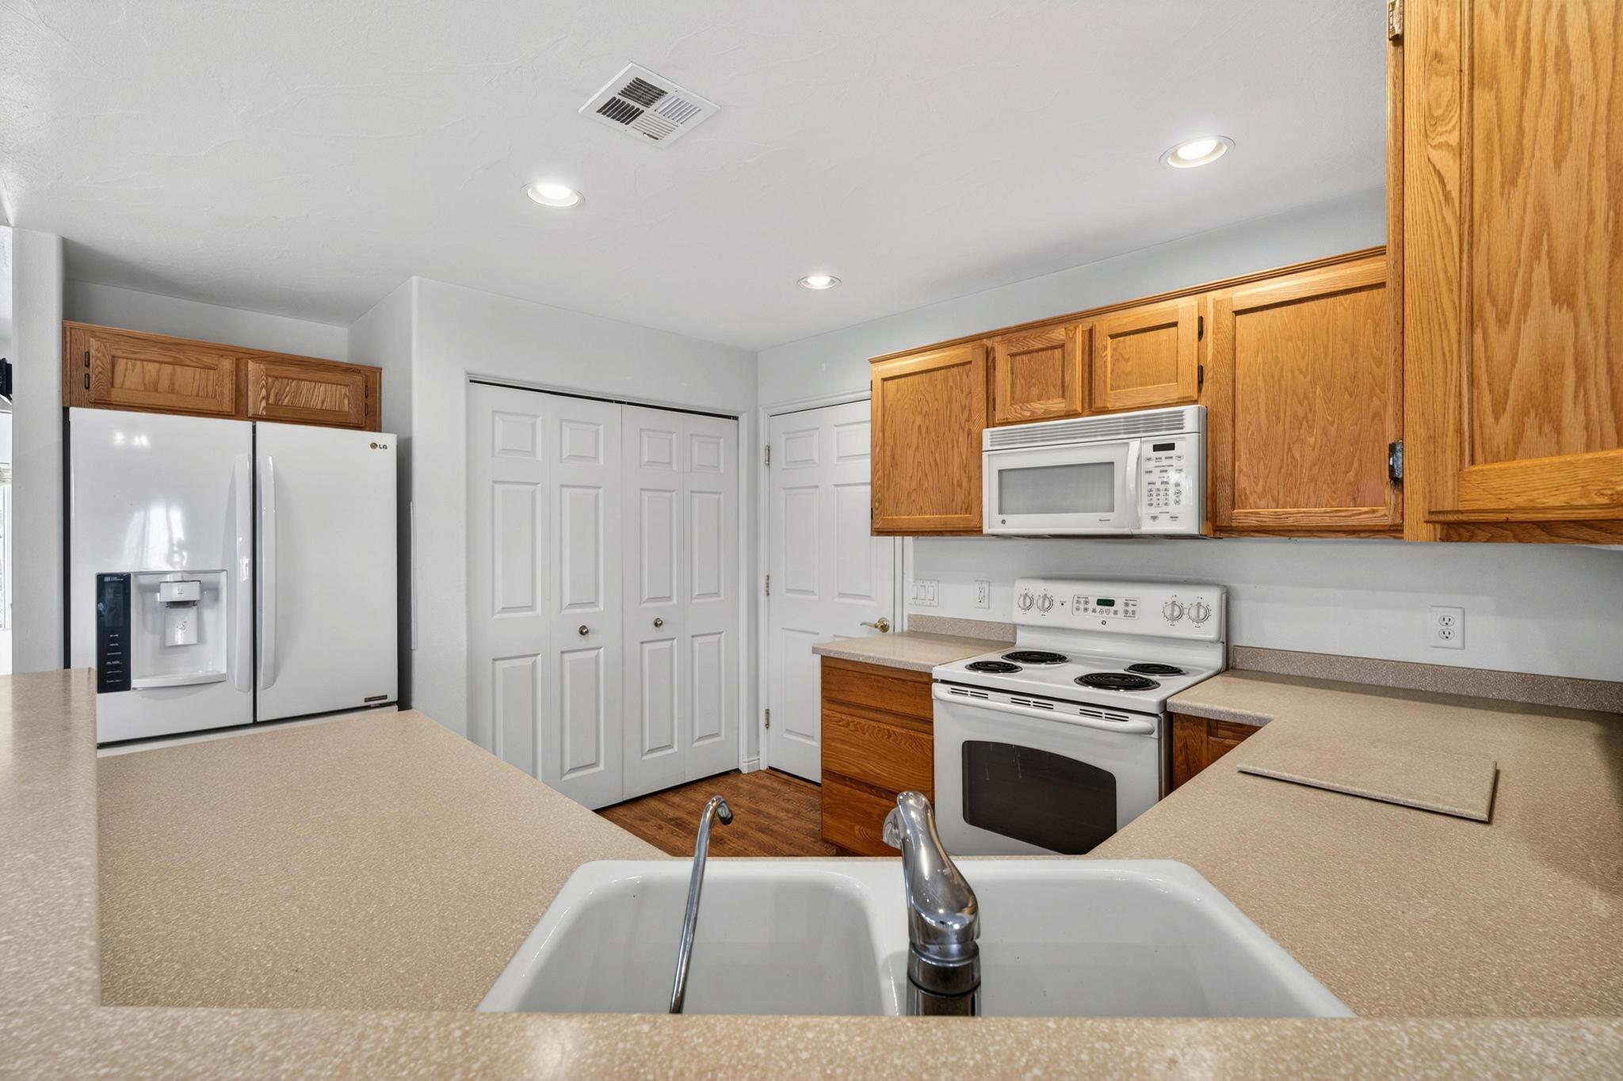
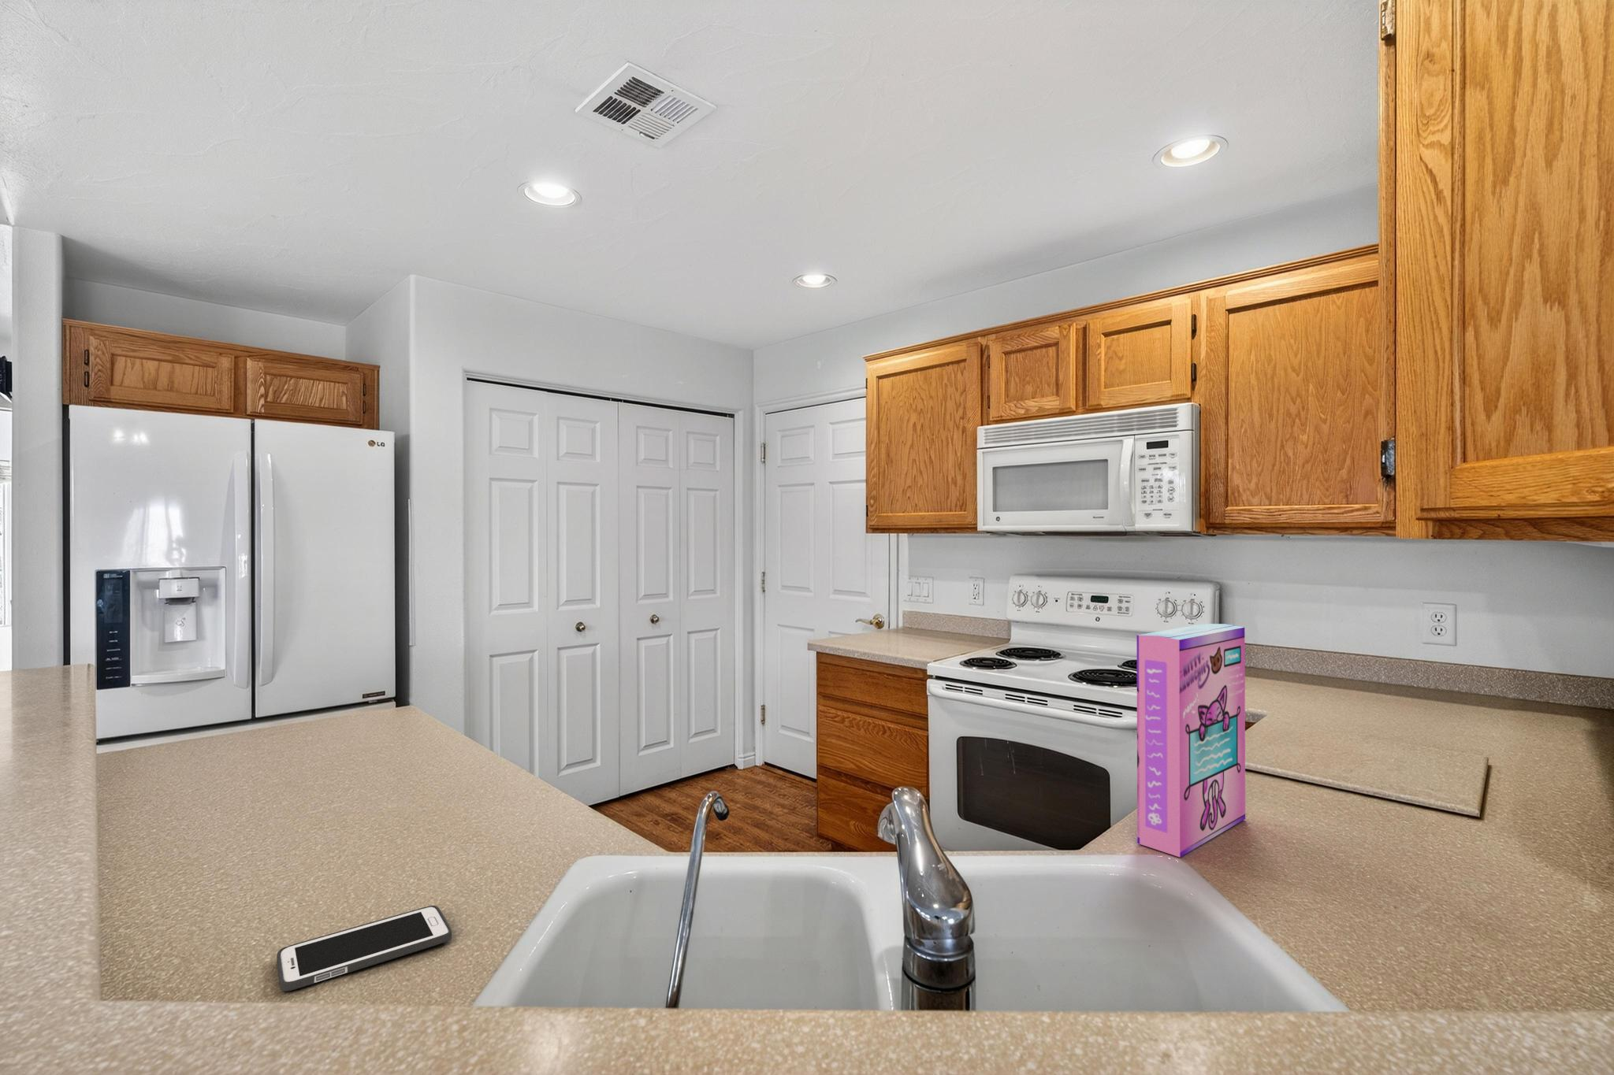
+ cell phone [276,905,452,992]
+ cereal box [1135,623,1246,858]
